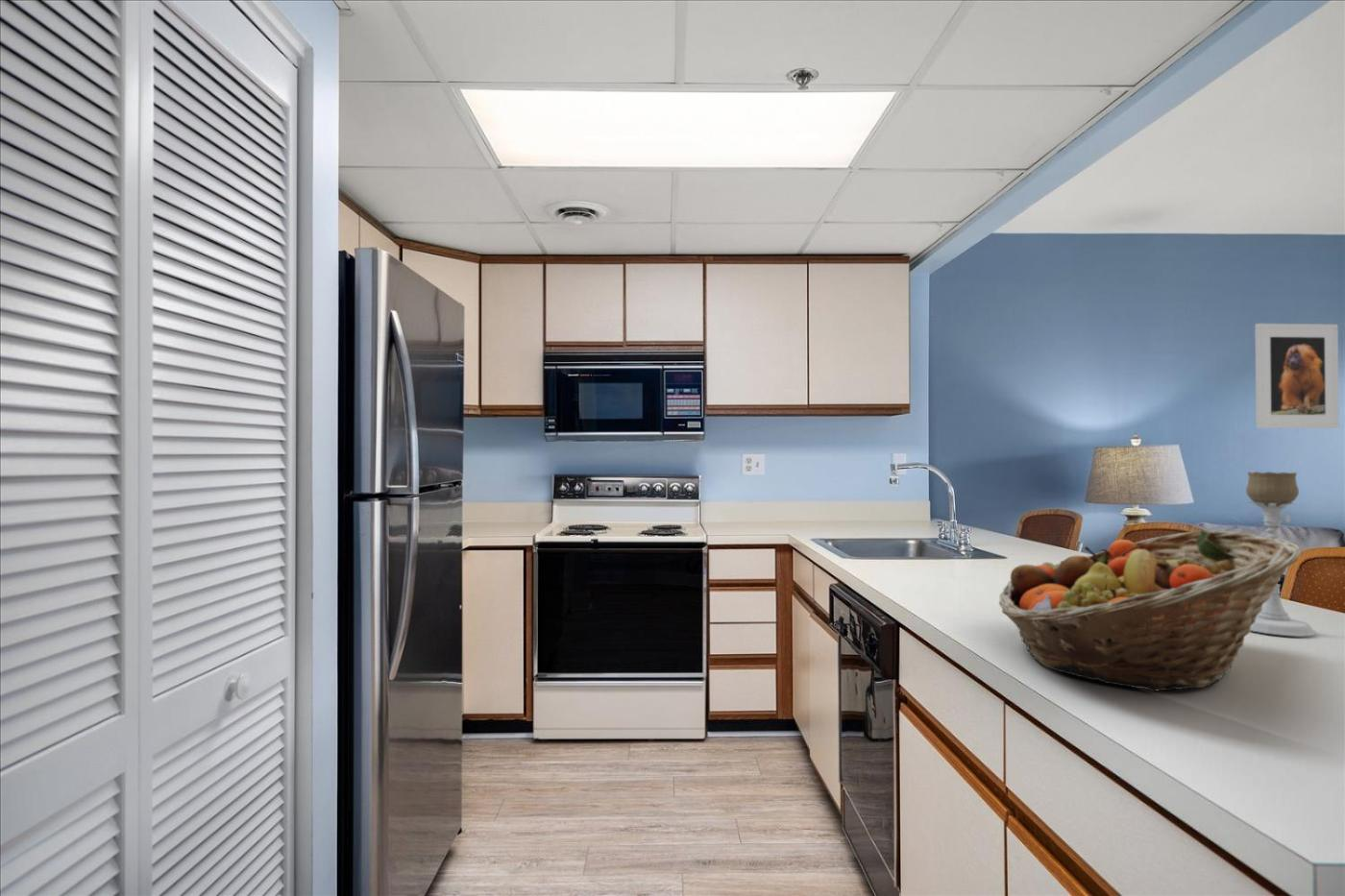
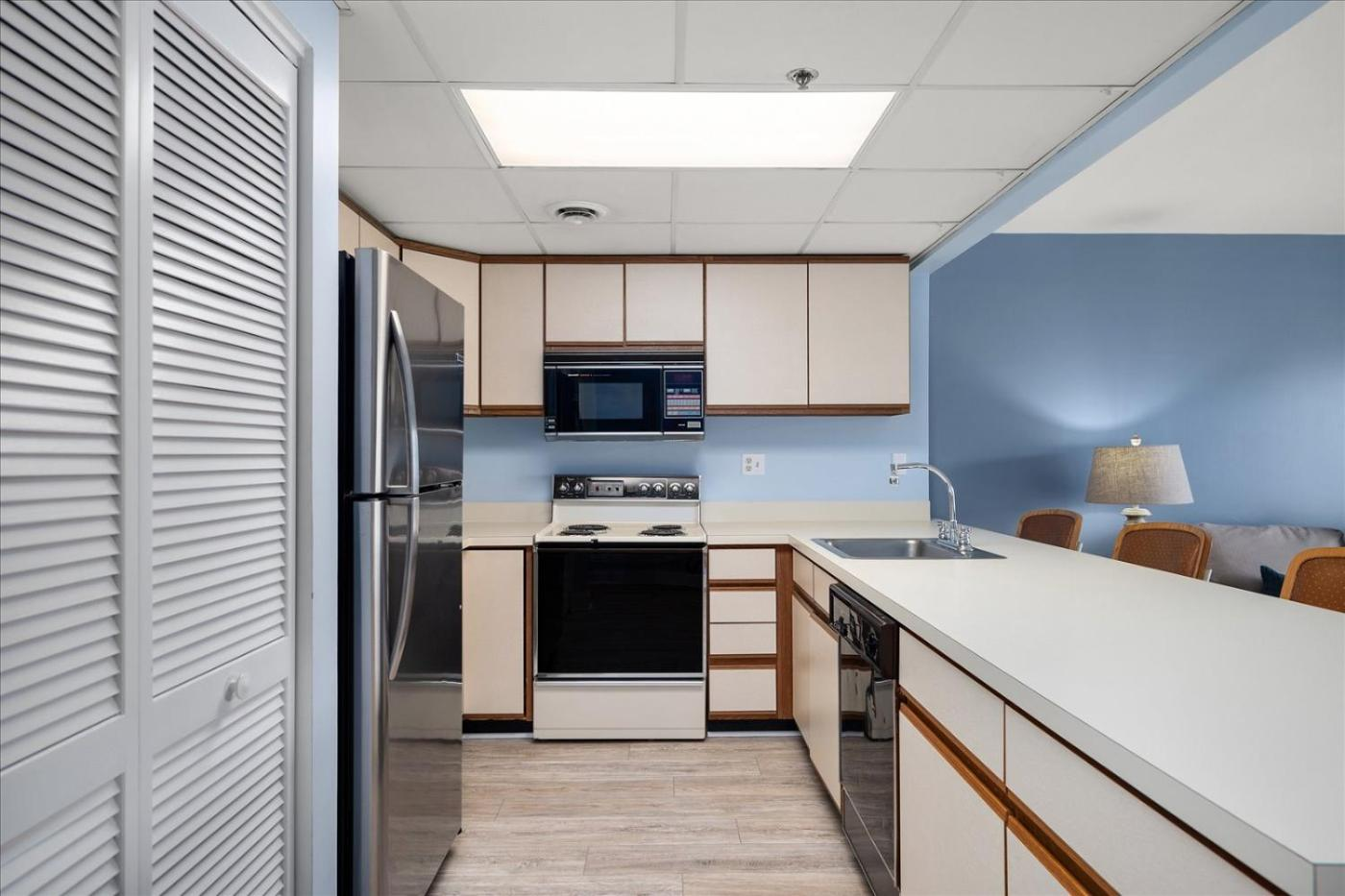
- fruit basket [998,529,1302,692]
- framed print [1254,323,1340,429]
- candle holder [1245,471,1318,638]
